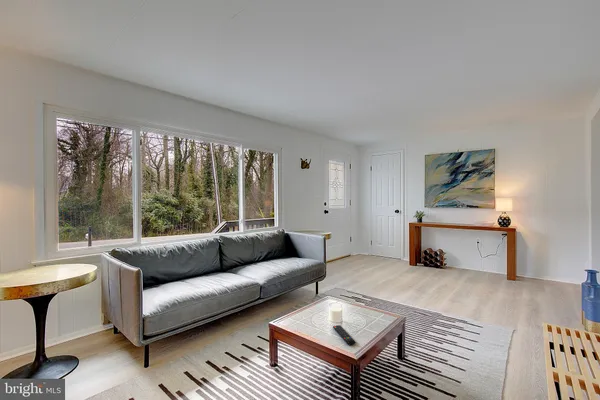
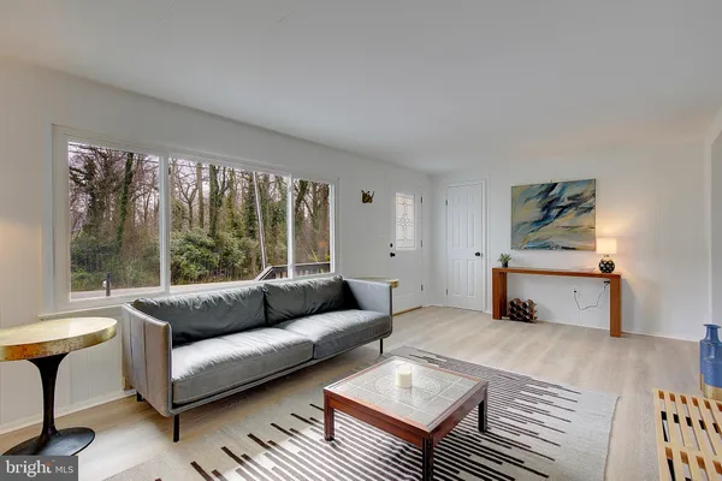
- remote control [332,324,357,346]
